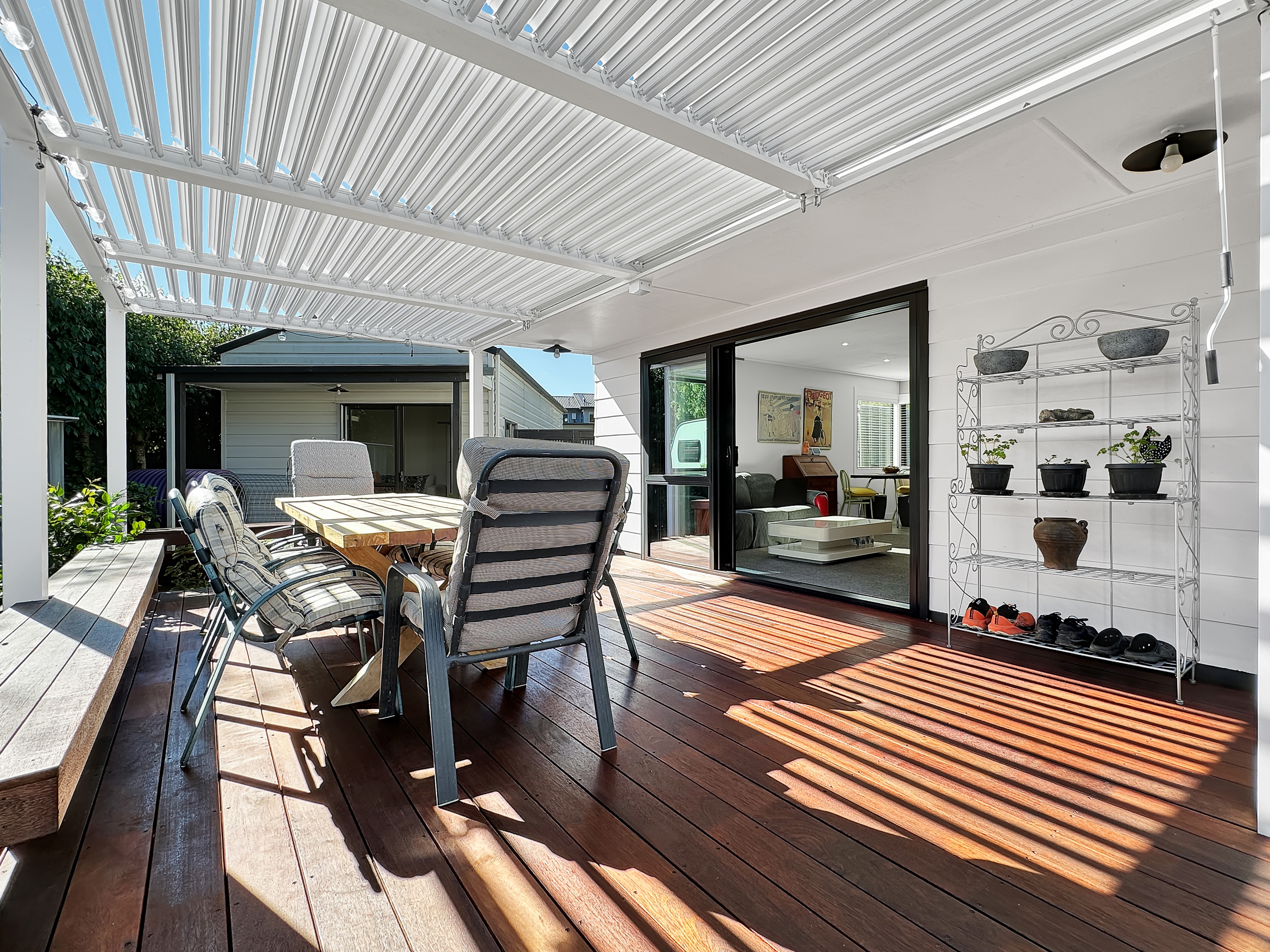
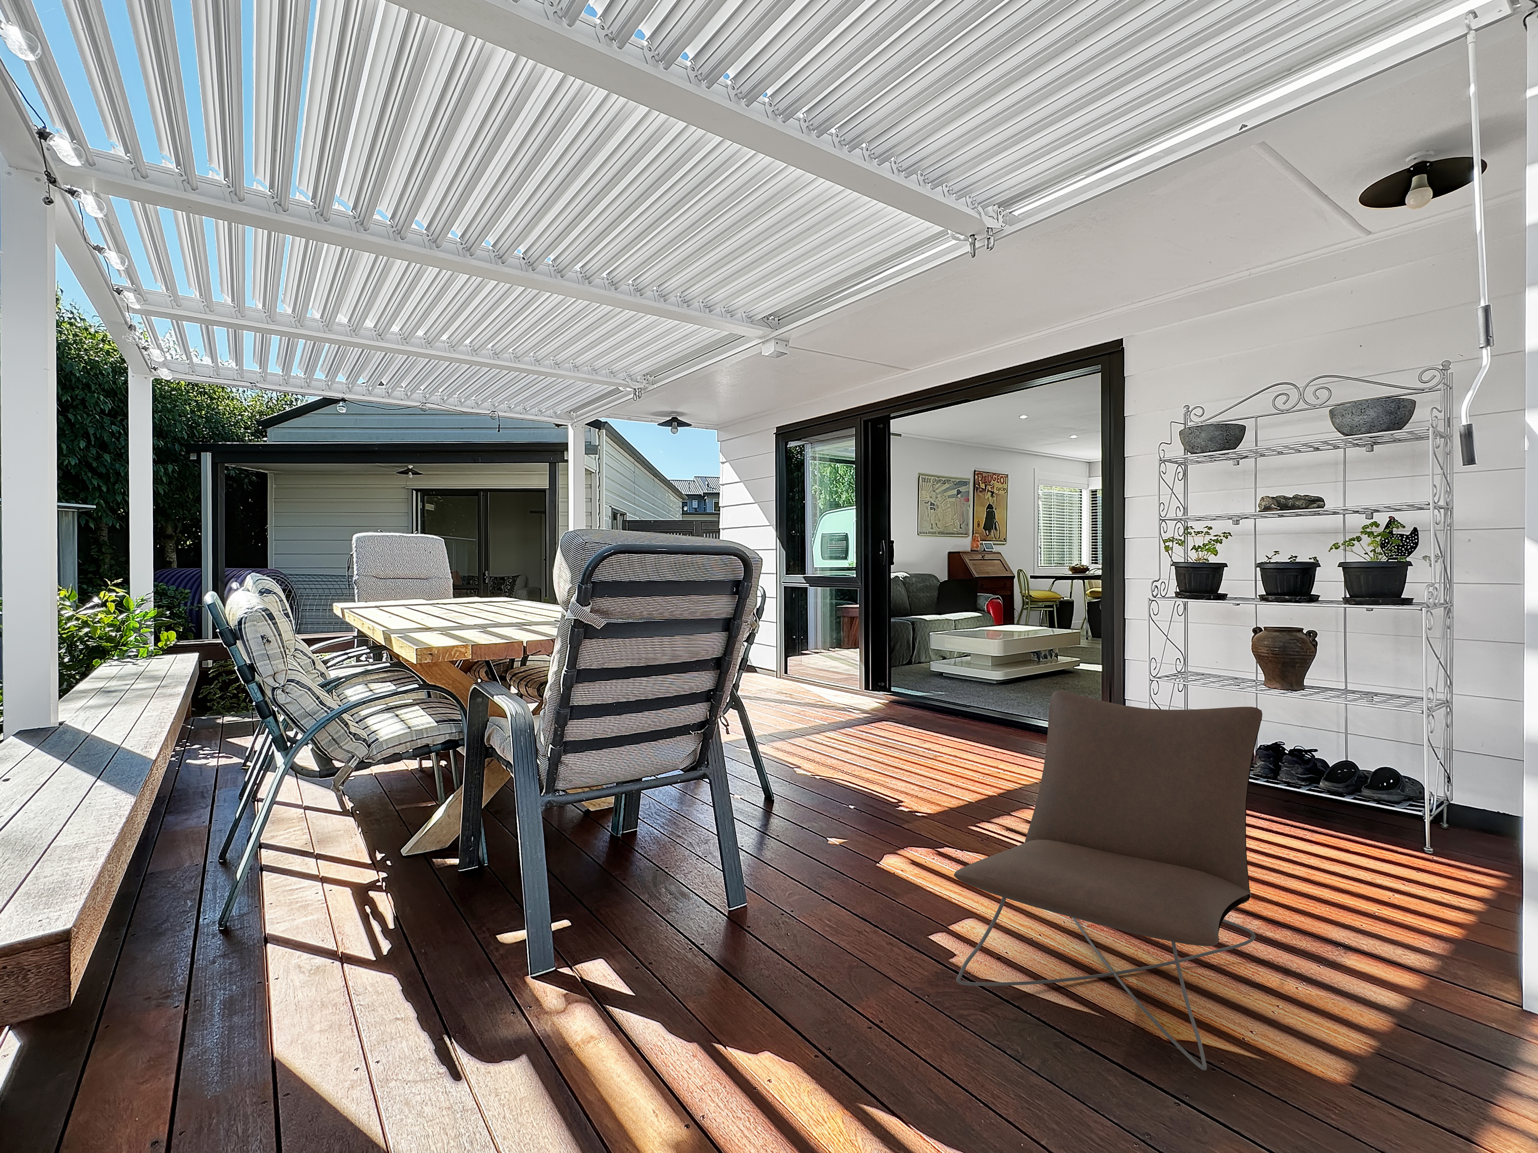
+ lounge chair [953,690,1263,1071]
